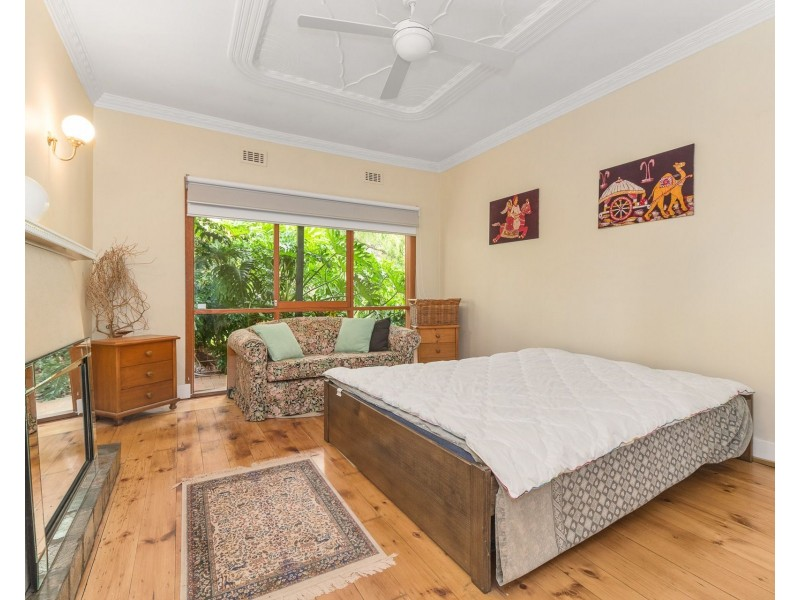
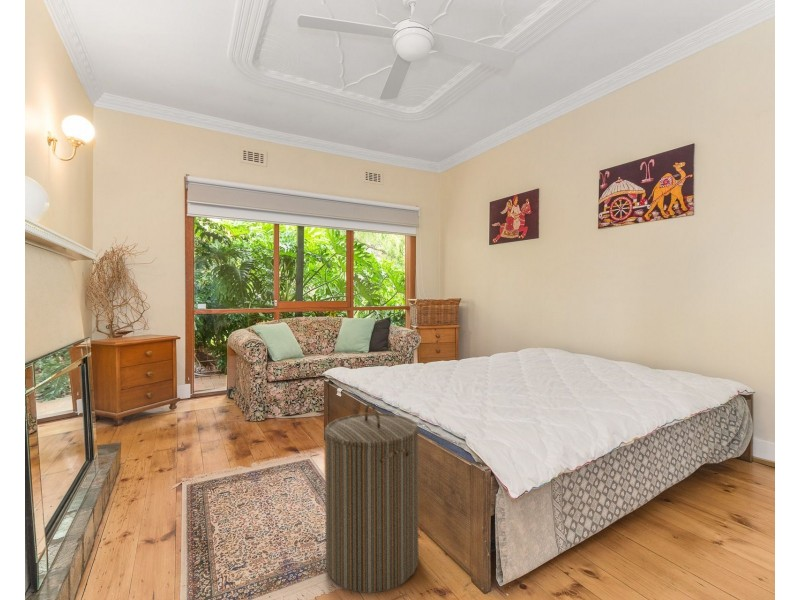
+ laundry hamper [323,403,420,594]
